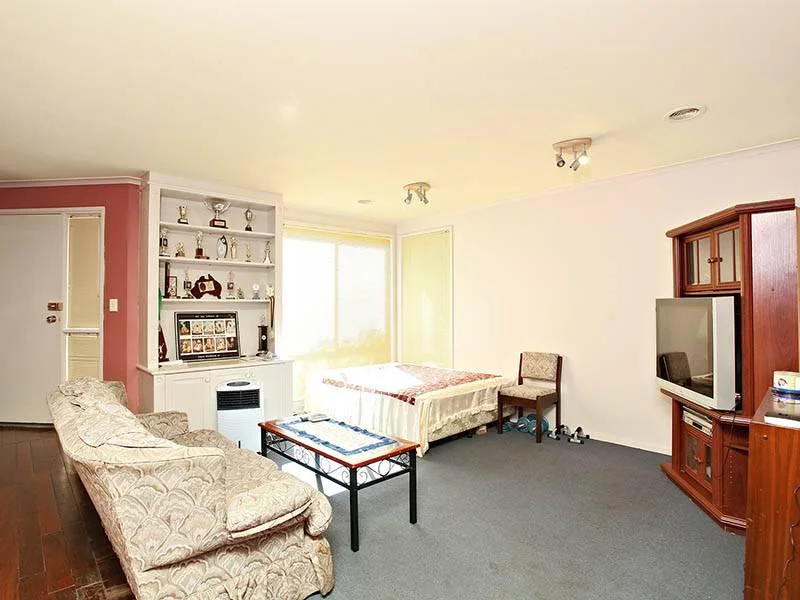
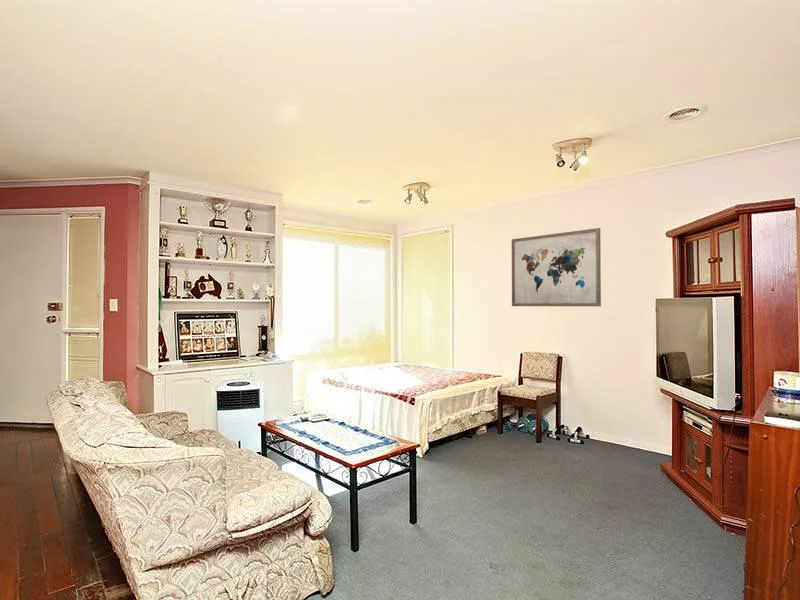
+ wall art [511,227,602,307]
